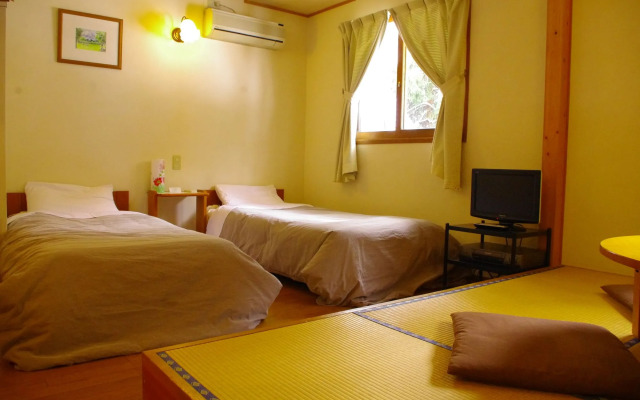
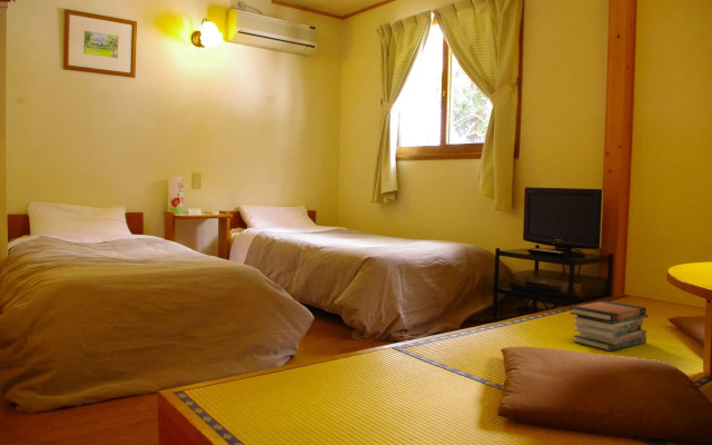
+ book stack [568,299,650,353]
